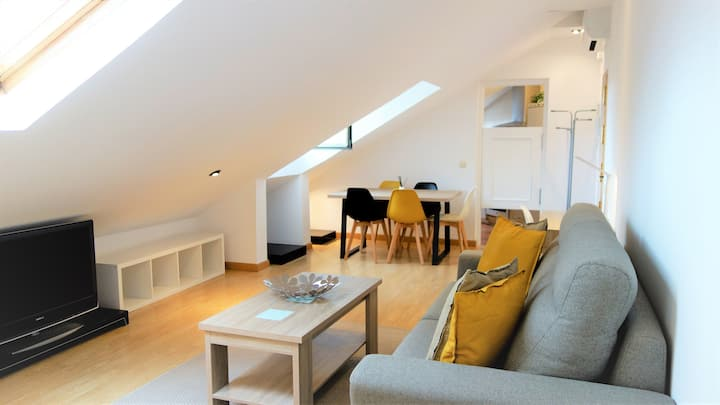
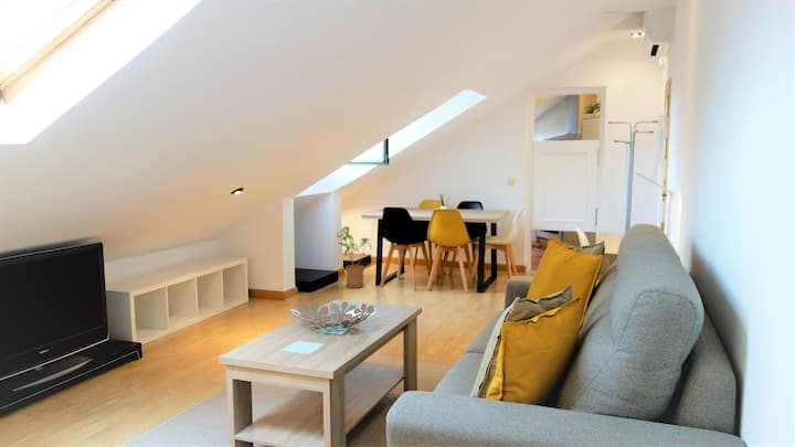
+ house plant [336,225,372,289]
